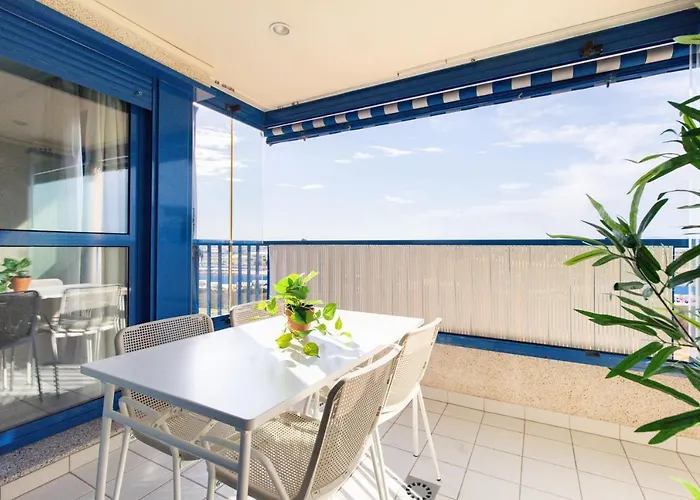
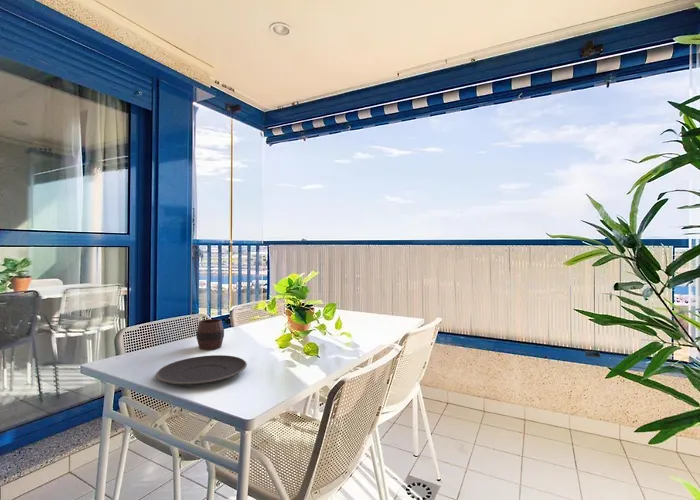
+ plate [155,354,248,387]
+ cup [196,318,225,351]
